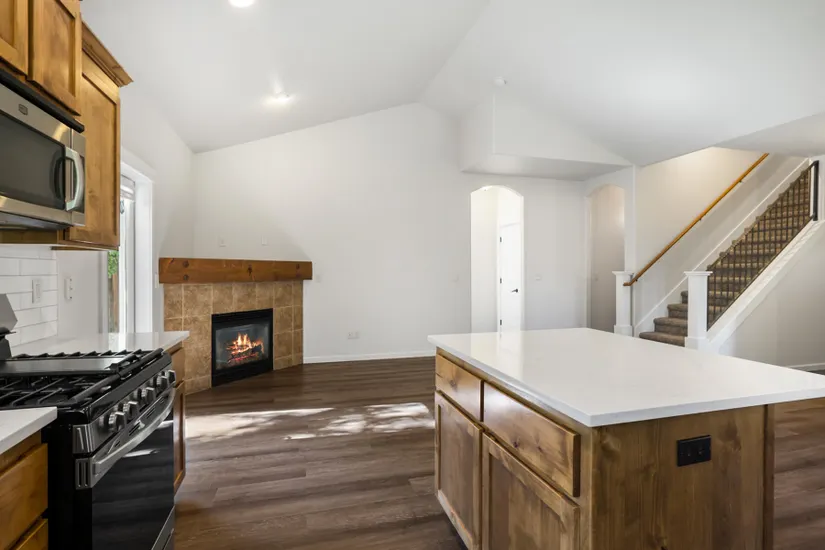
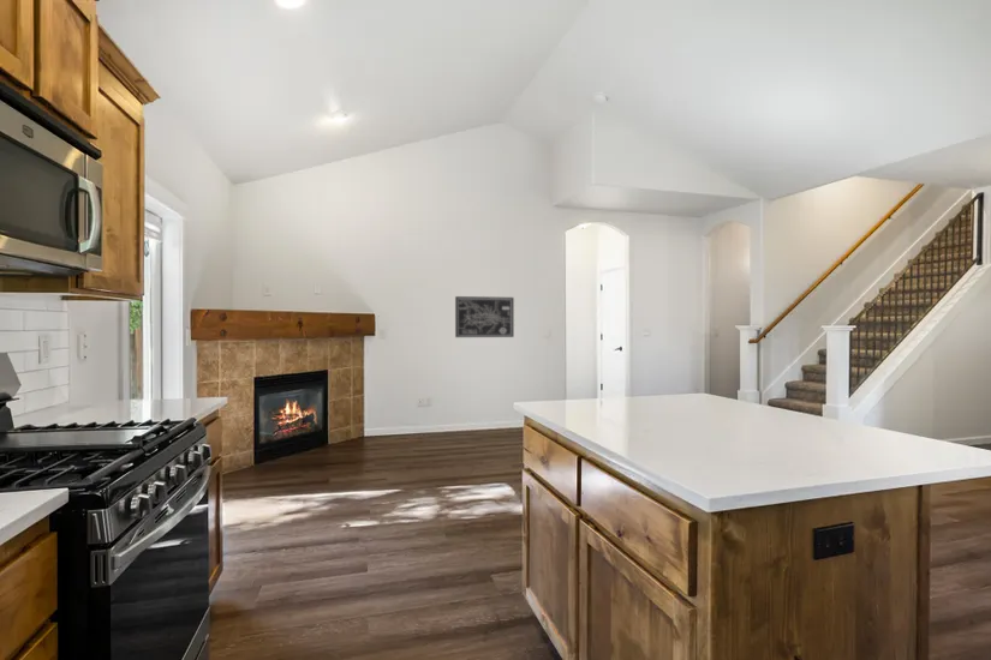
+ wall art [454,295,515,338]
